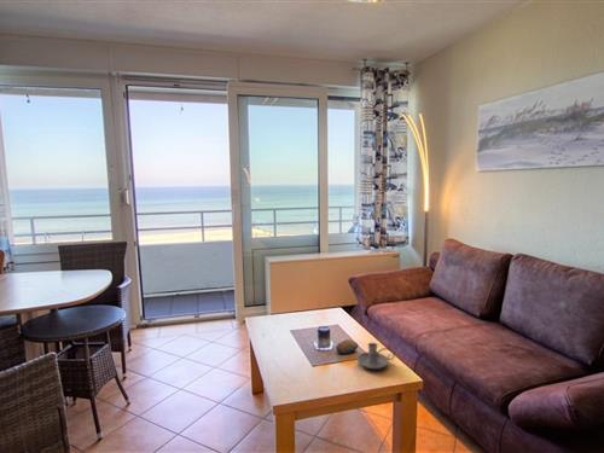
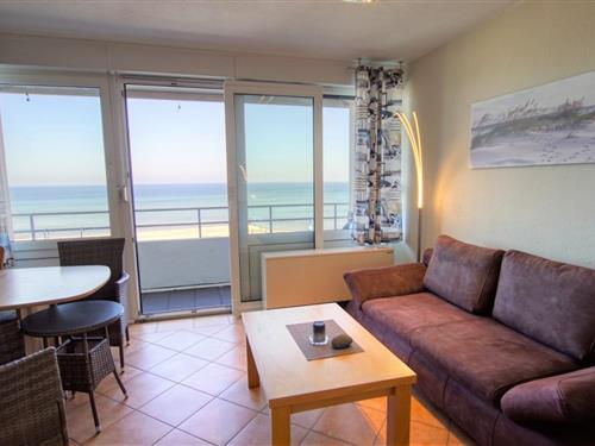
- candle holder [356,342,396,370]
